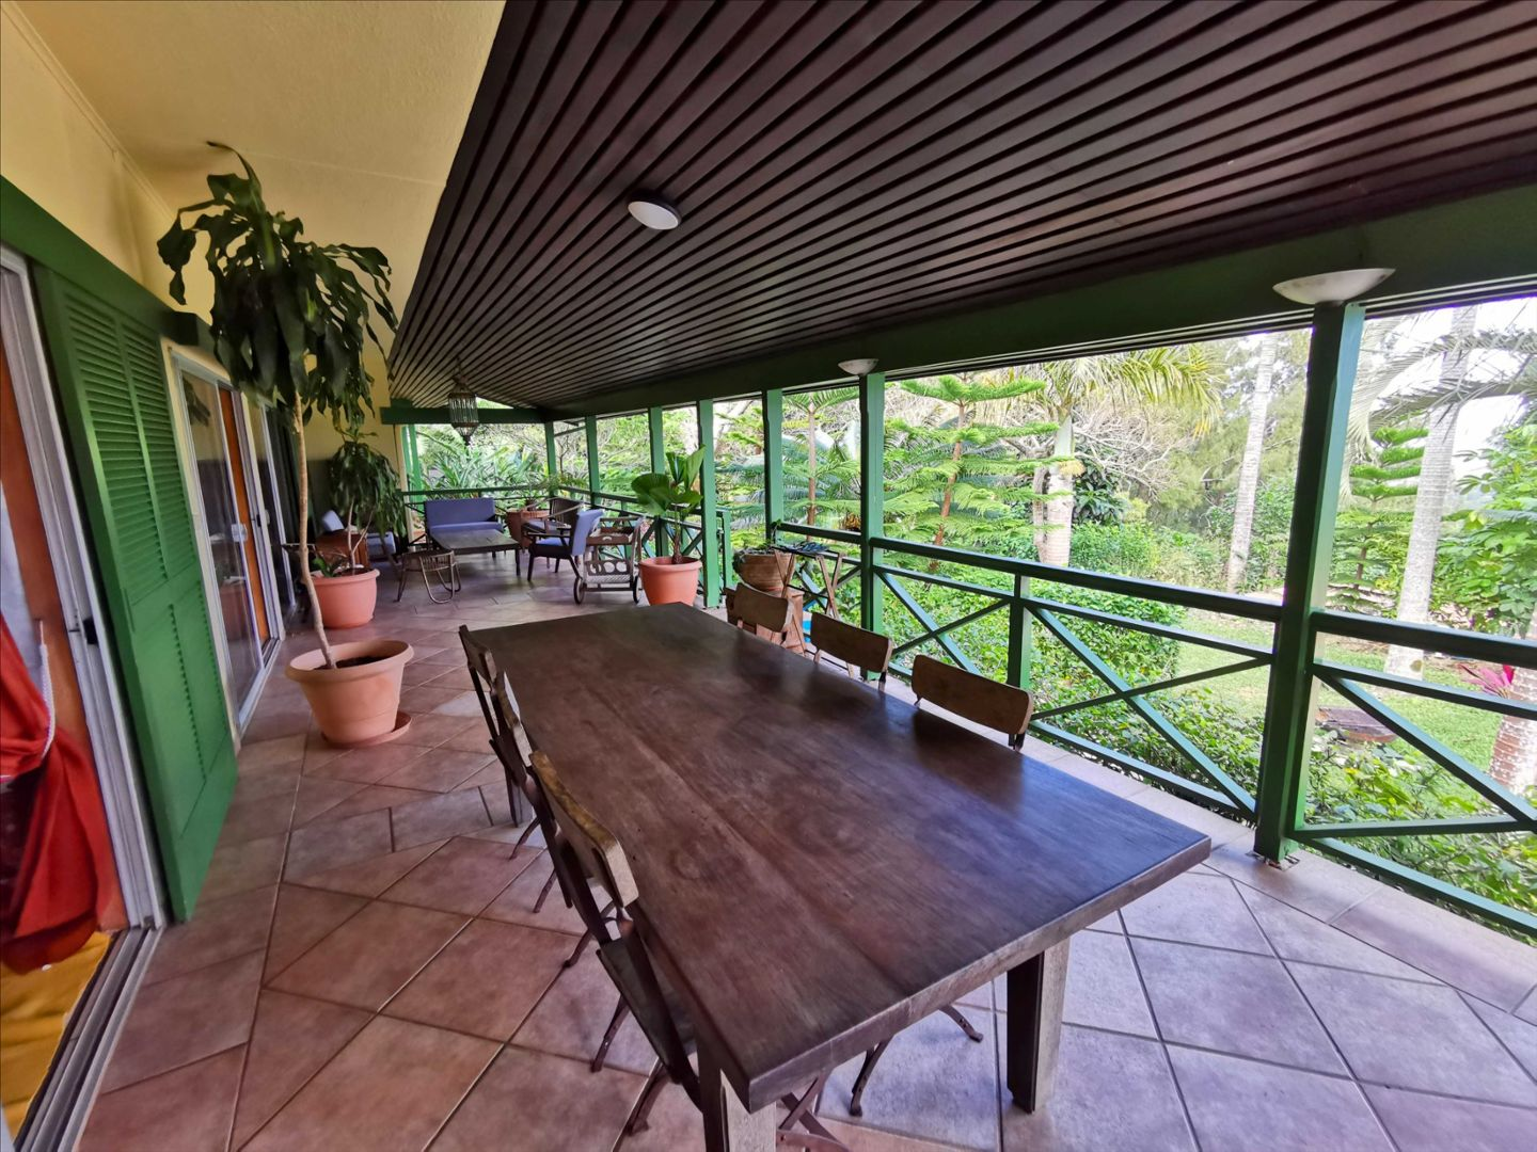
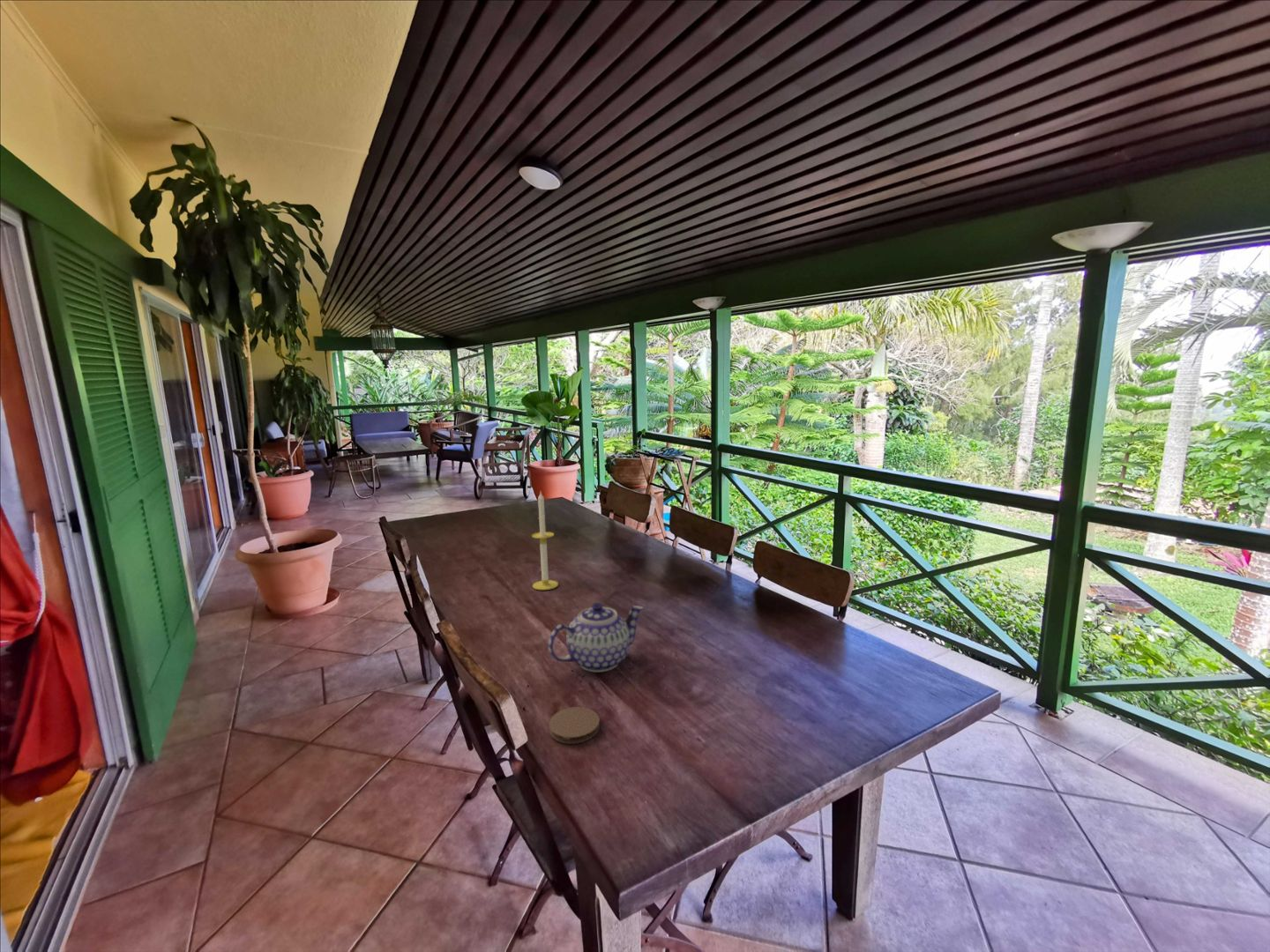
+ candle [531,491,559,591]
+ coaster [548,706,601,745]
+ teapot [548,602,645,673]
